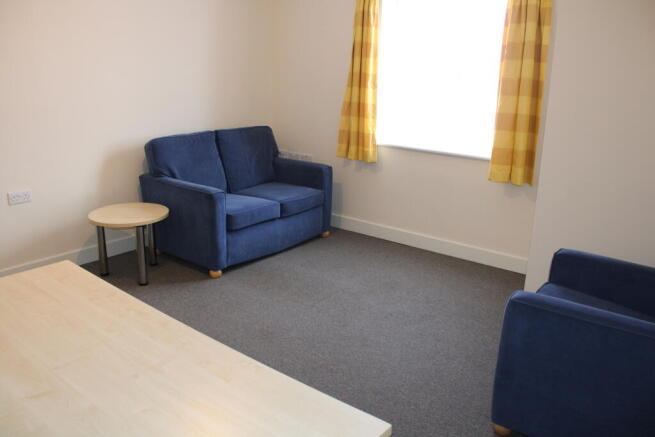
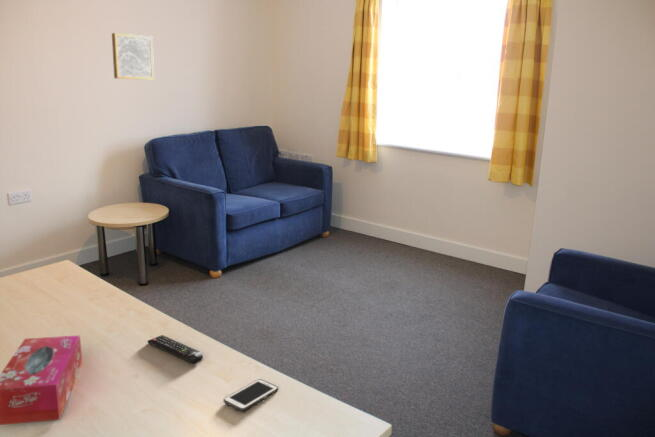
+ tissue box [0,334,83,426]
+ cell phone [223,378,279,412]
+ wall art [111,32,155,81]
+ remote control [146,334,204,365]
